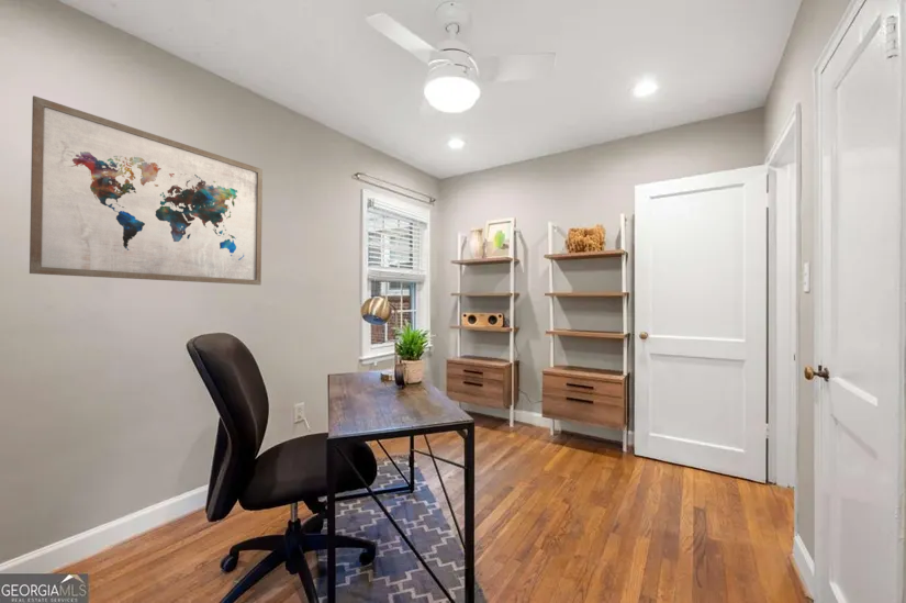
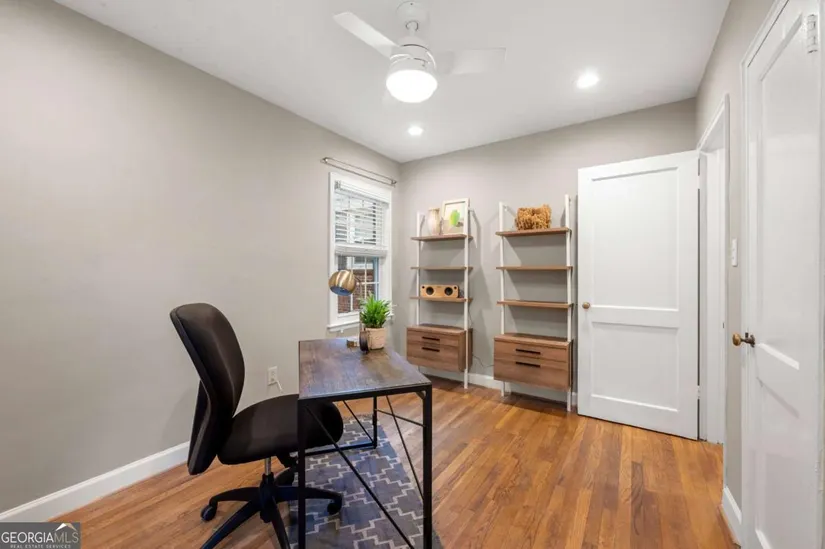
- wall art [29,94,264,286]
